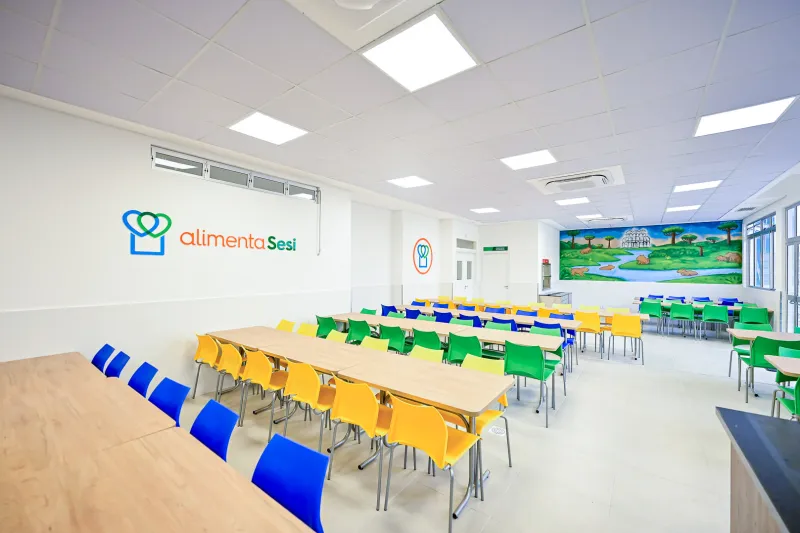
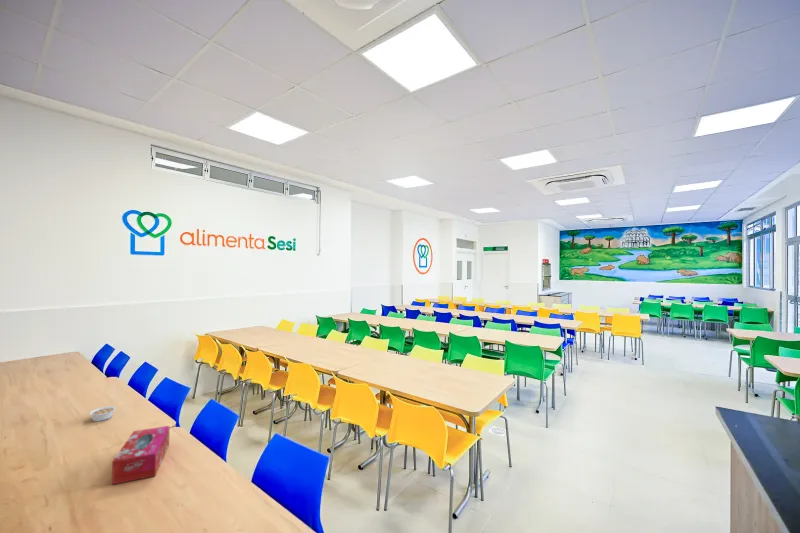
+ tissue box [111,425,171,486]
+ legume [88,405,117,423]
